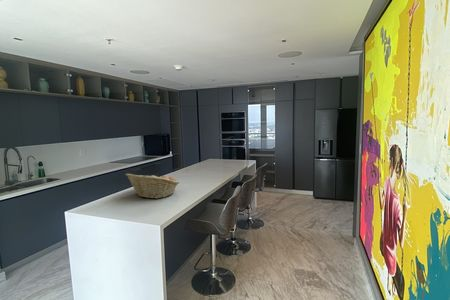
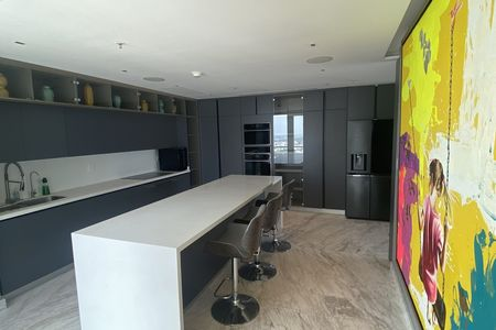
- fruit basket [124,172,181,199]
